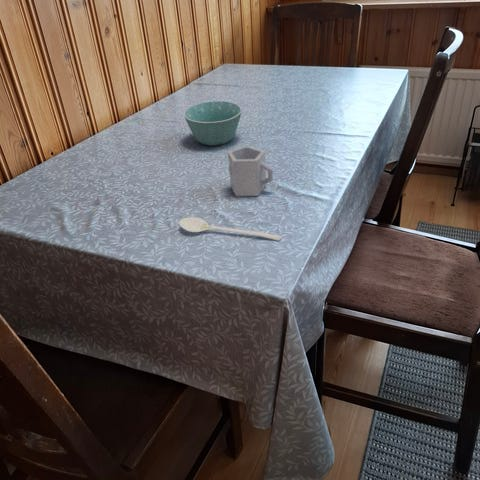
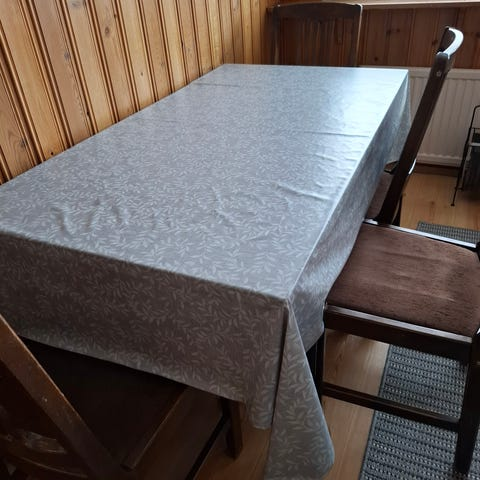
- cup [227,145,274,197]
- bowl [183,100,243,147]
- stirrer [178,216,282,242]
